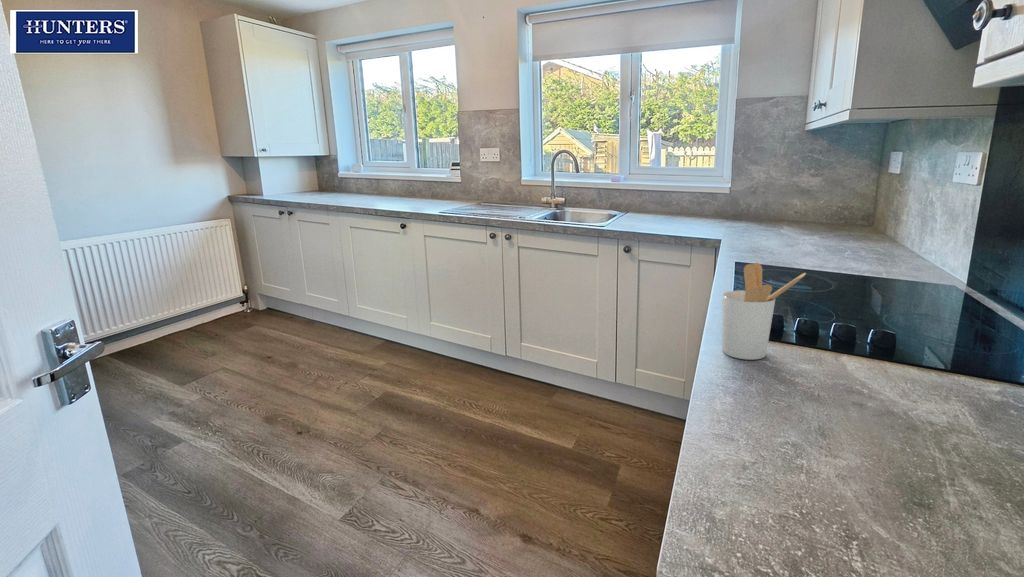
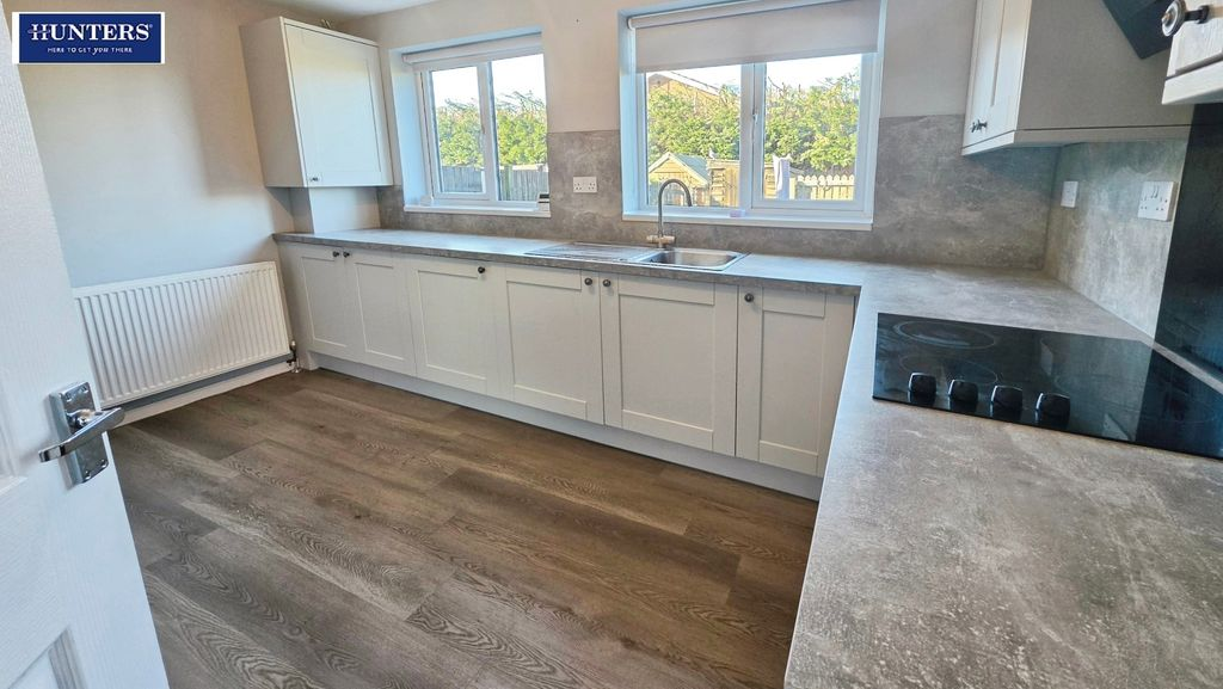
- utensil holder [721,262,807,361]
